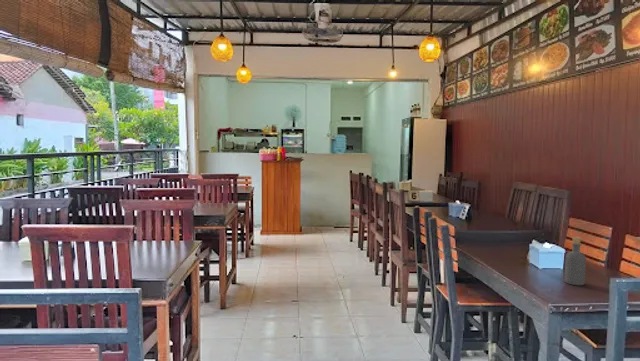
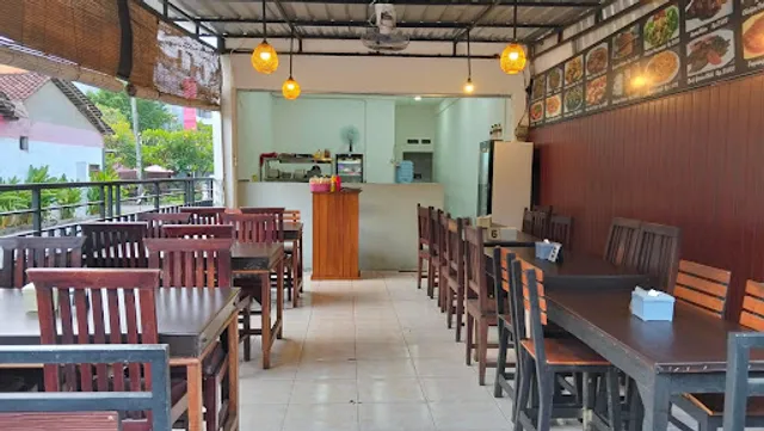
- bottle [564,236,587,286]
